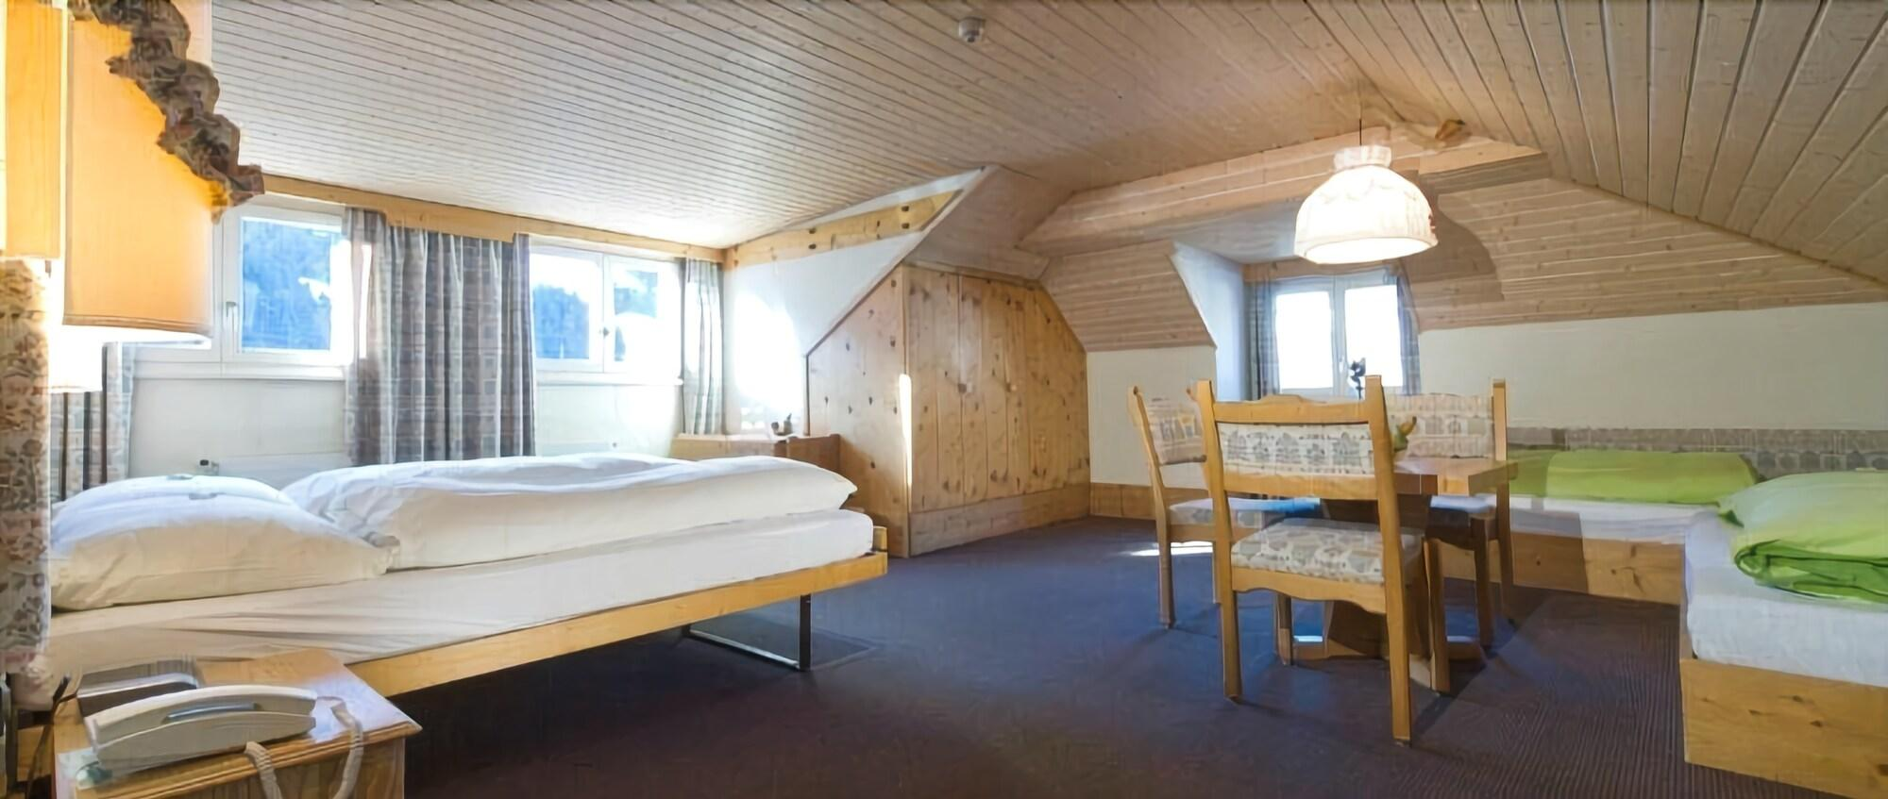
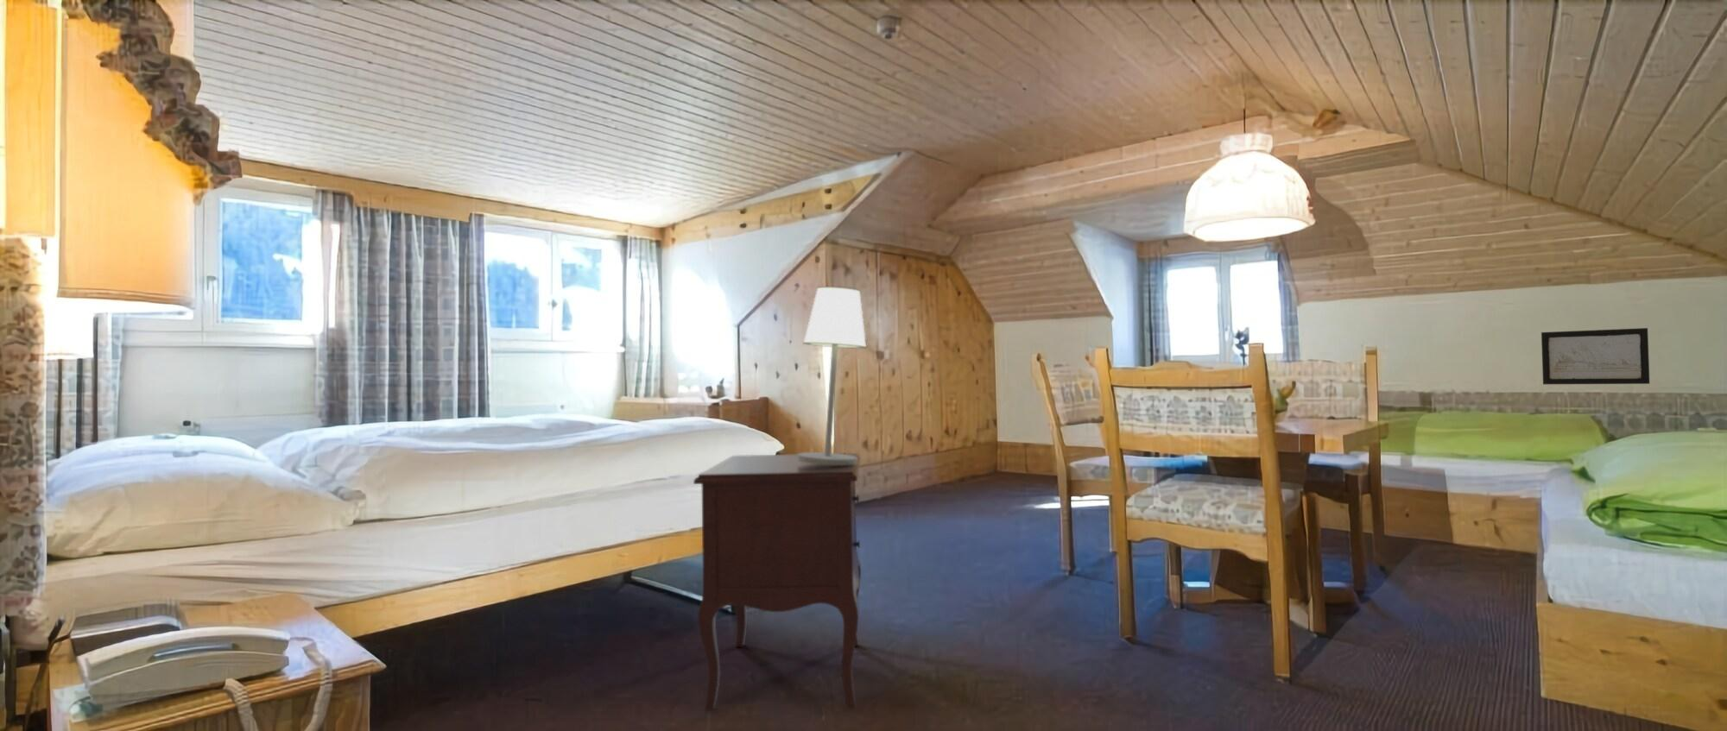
+ wall art [1541,327,1650,385]
+ table lamp [797,285,868,466]
+ nightstand [693,452,861,711]
